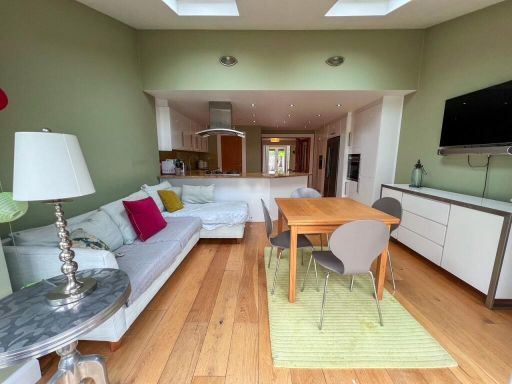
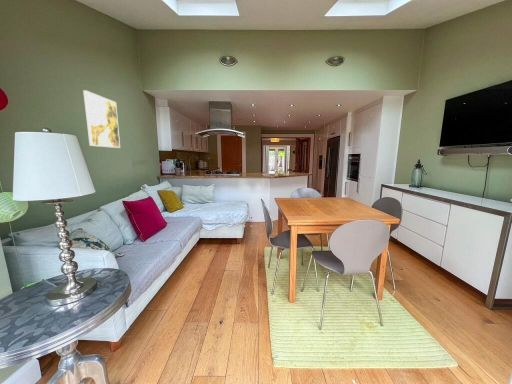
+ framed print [82,89,121,149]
